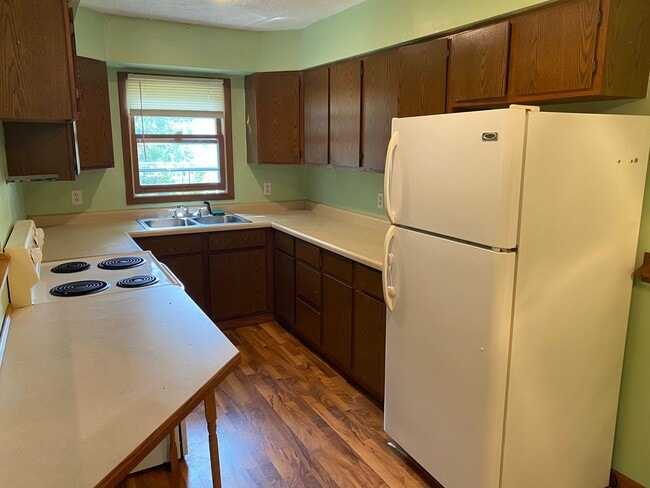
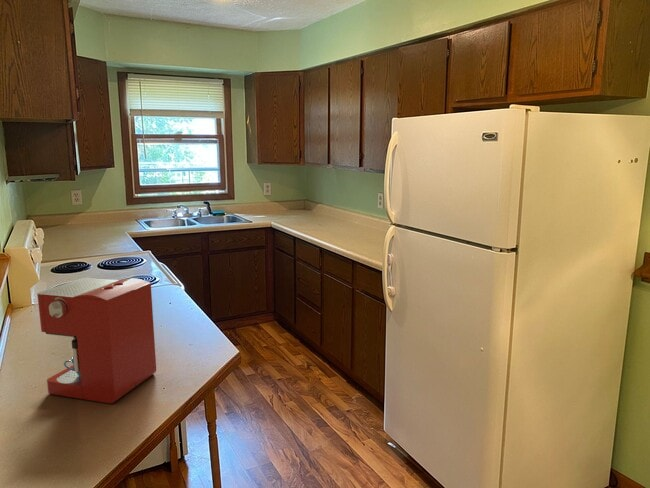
+ coffee maker [36,277,157,404]
